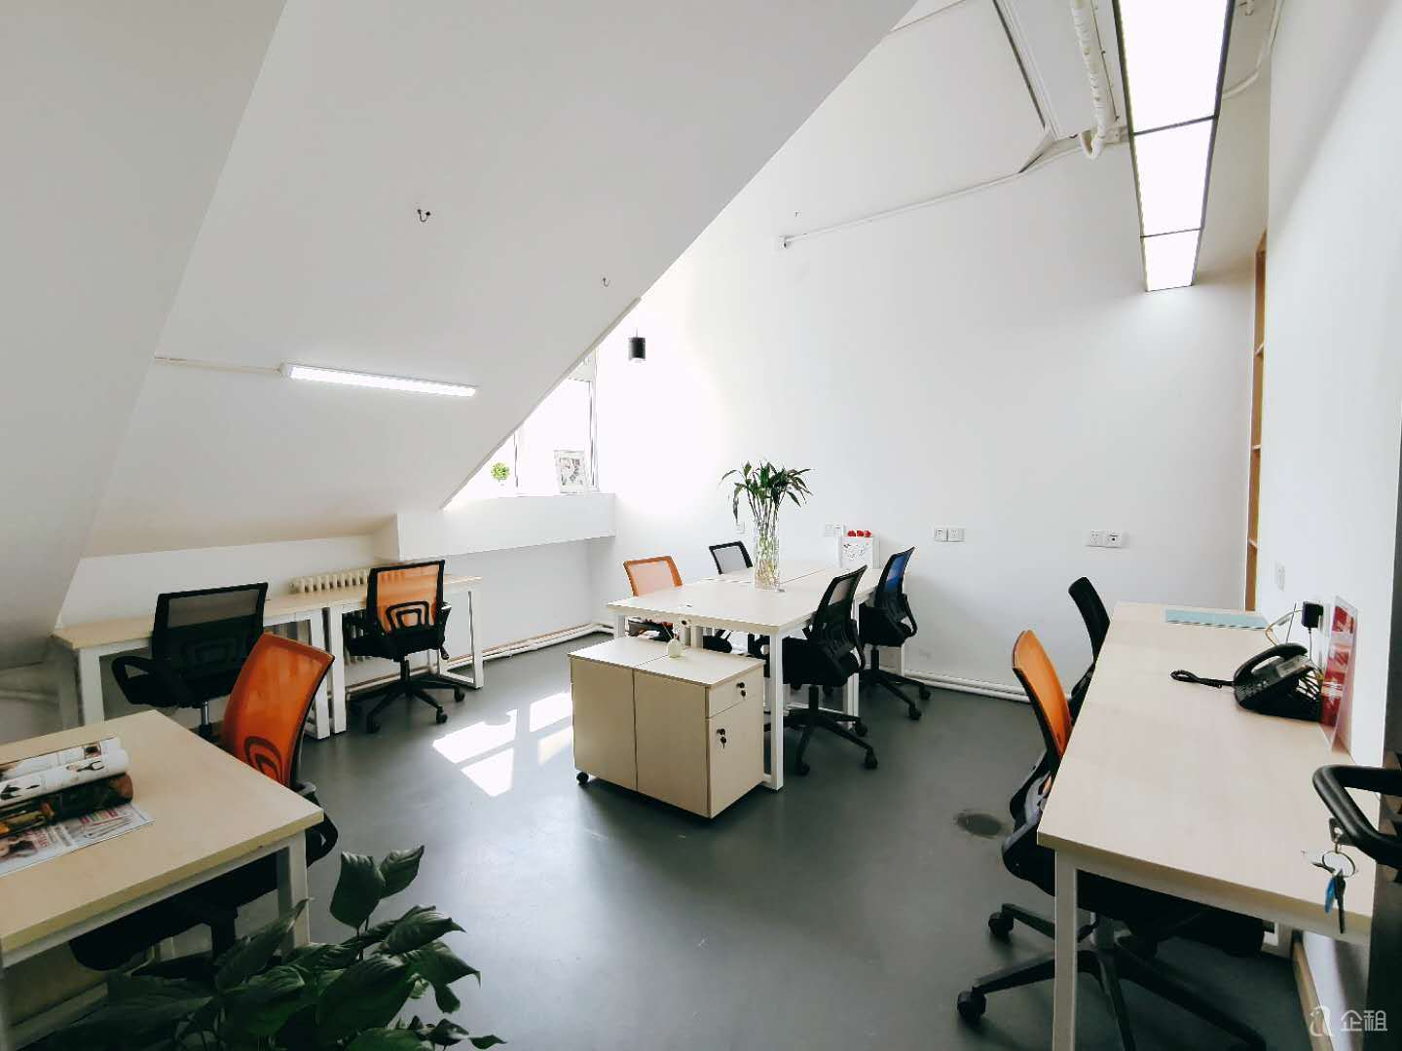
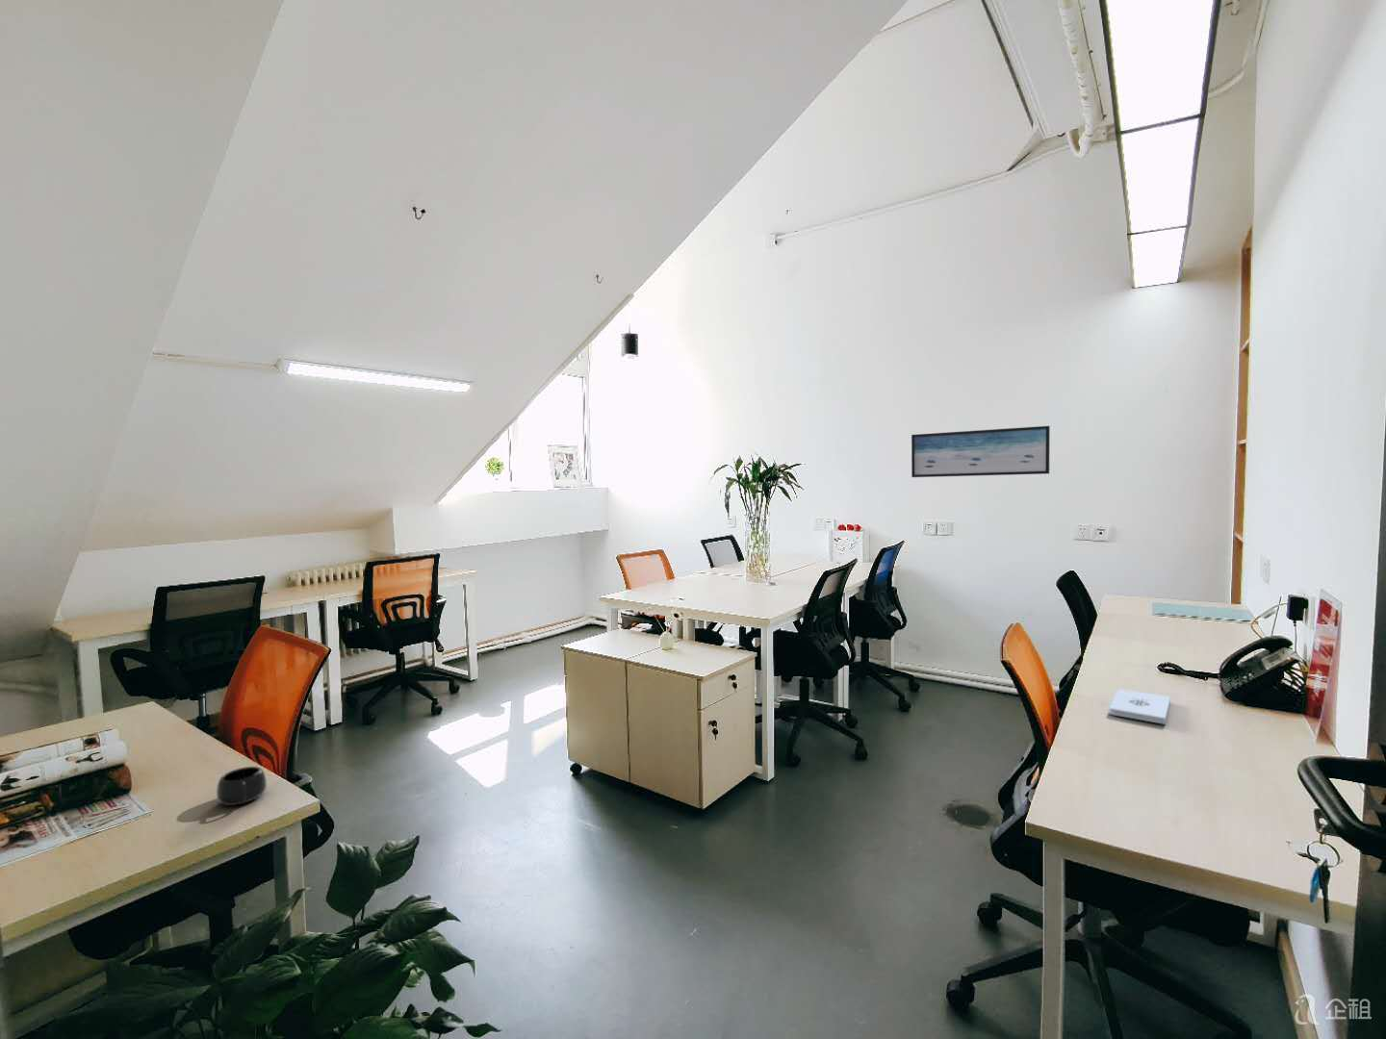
+ notepad [1108,689,1171,726]
+ wall art [910,426,1051,478]
+ mug [216,766,267,807]
